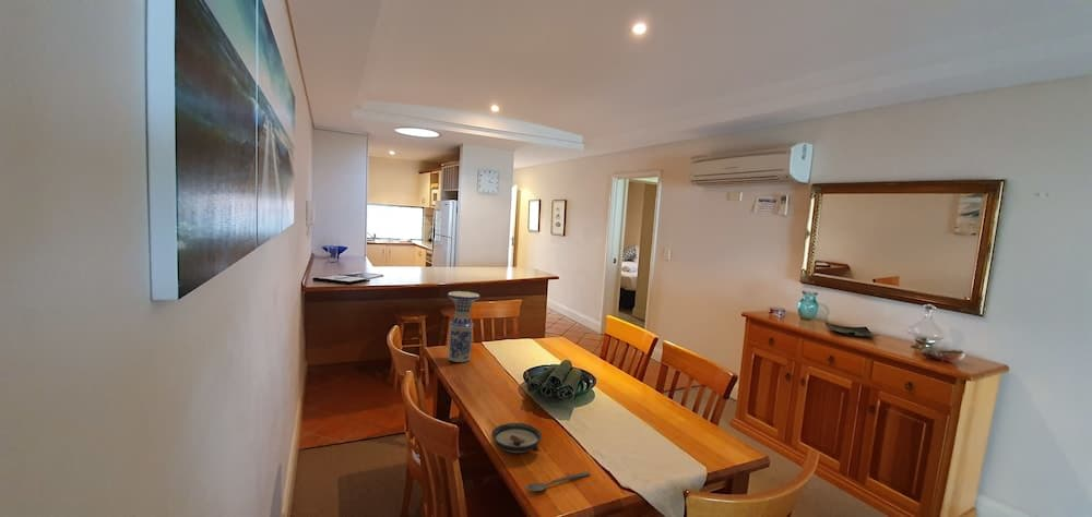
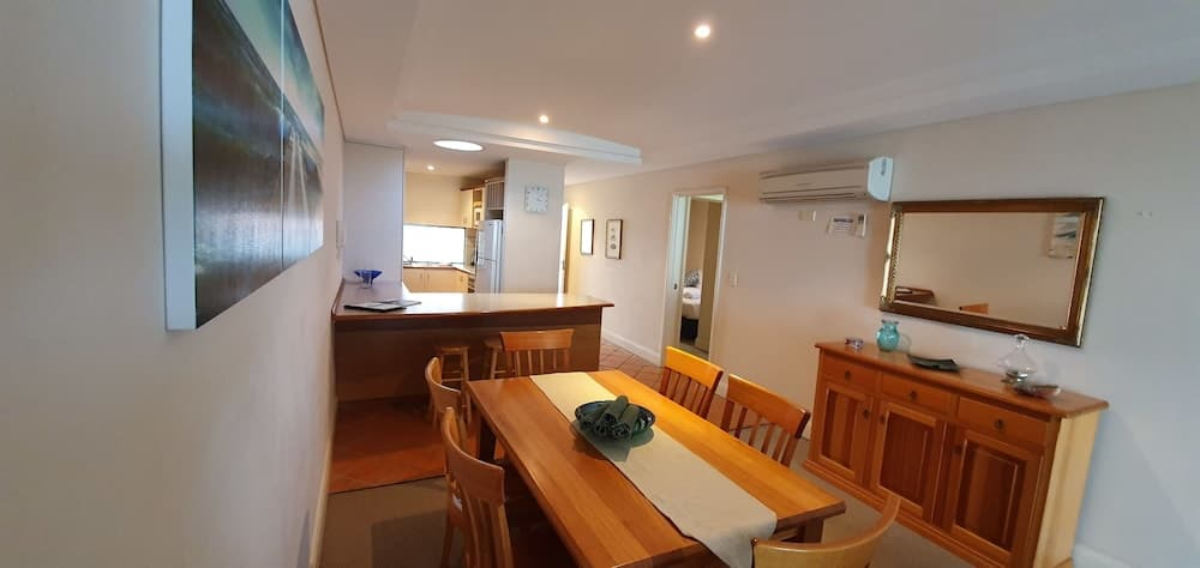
- saucer [490,422,543,454]
- vase [447,290,480,363]
- spoon [524,471,591,492]
